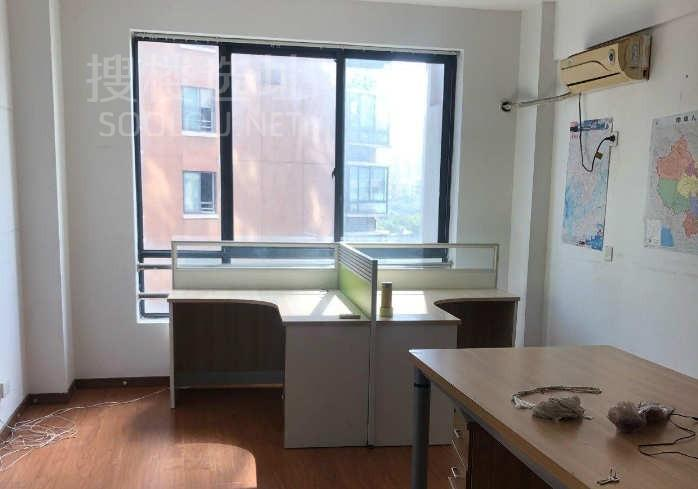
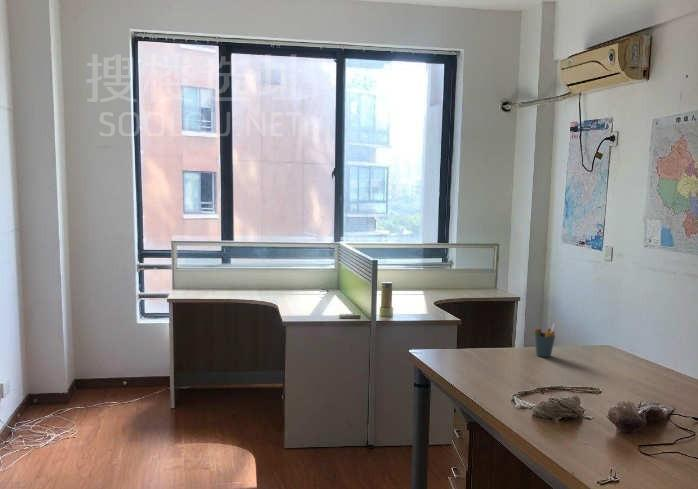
+ pen holder [533,322,556,358]
